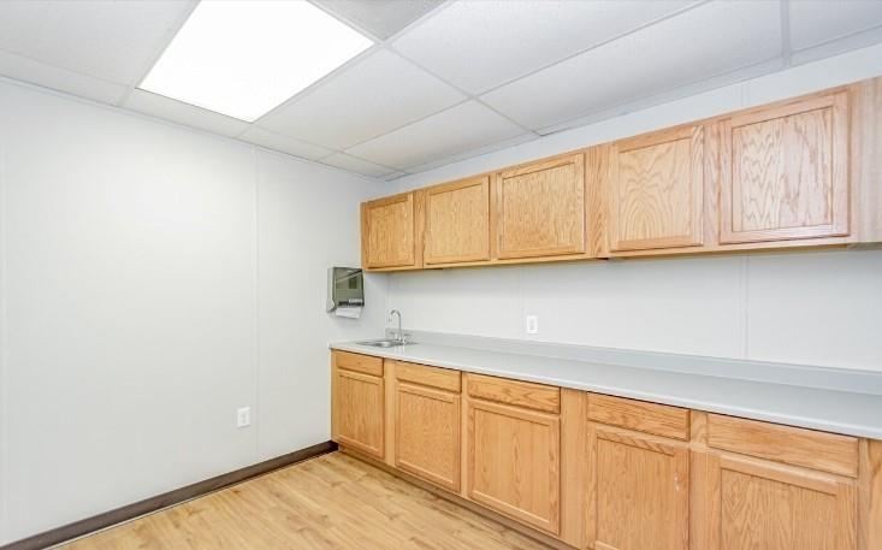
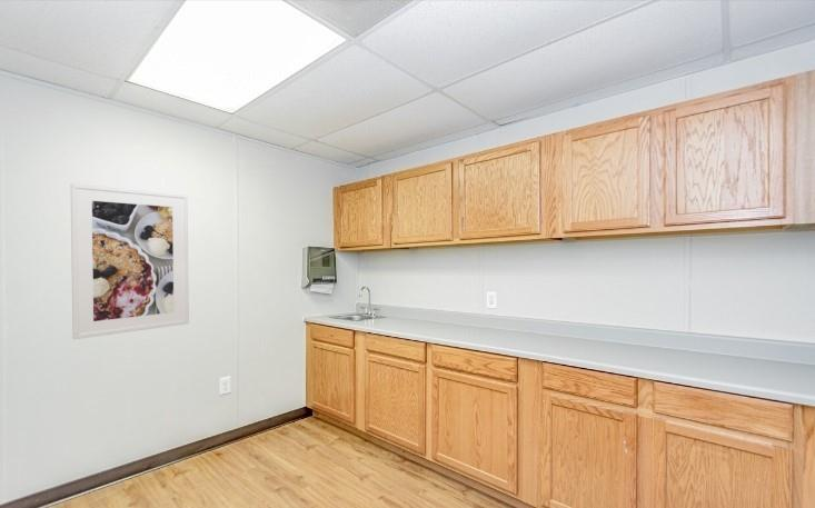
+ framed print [70,182,190,340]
